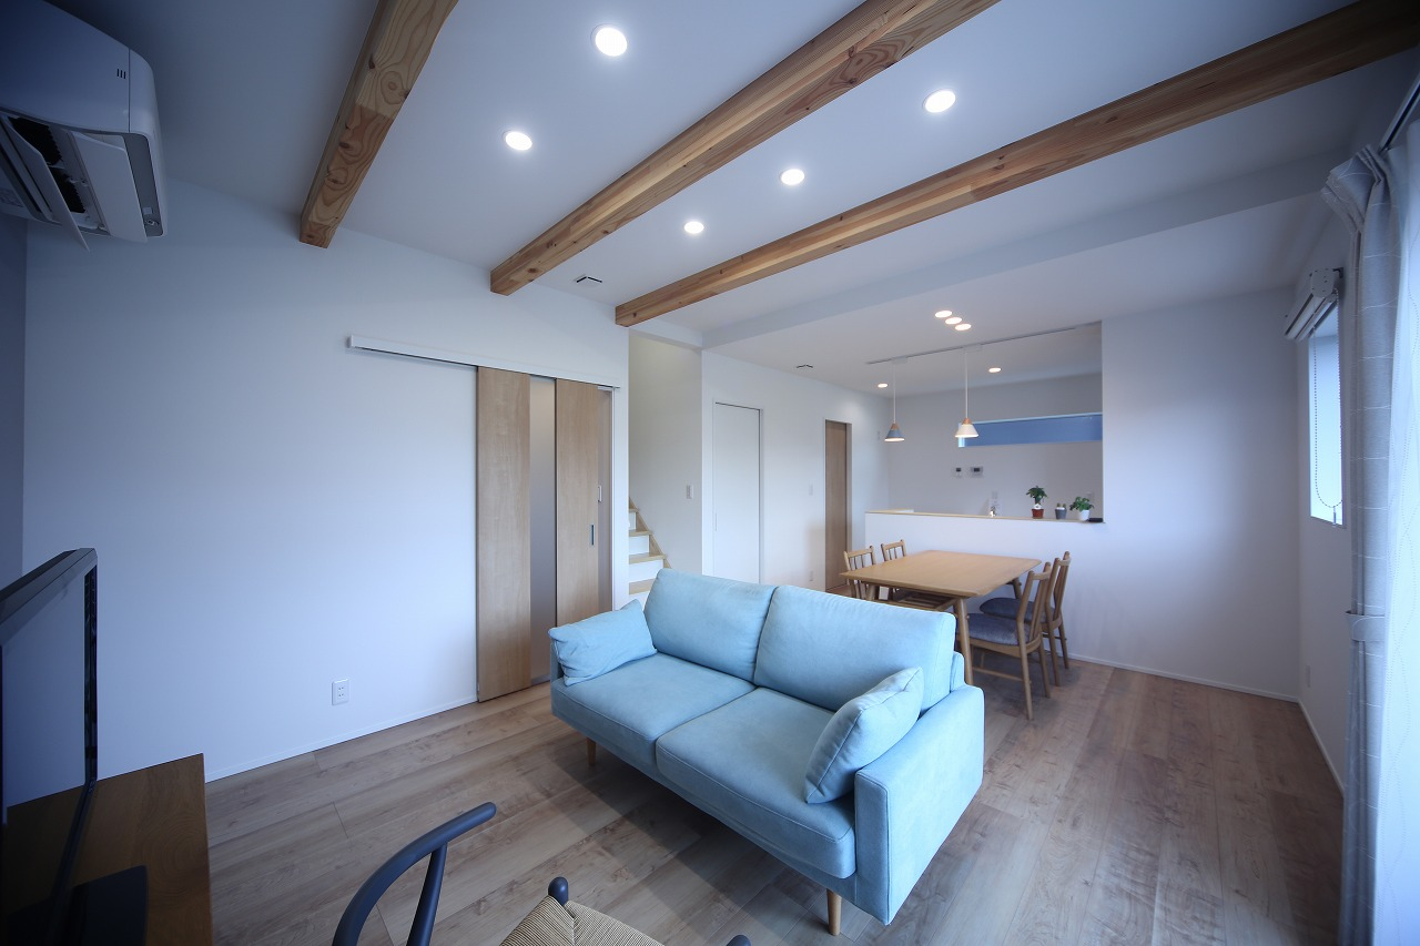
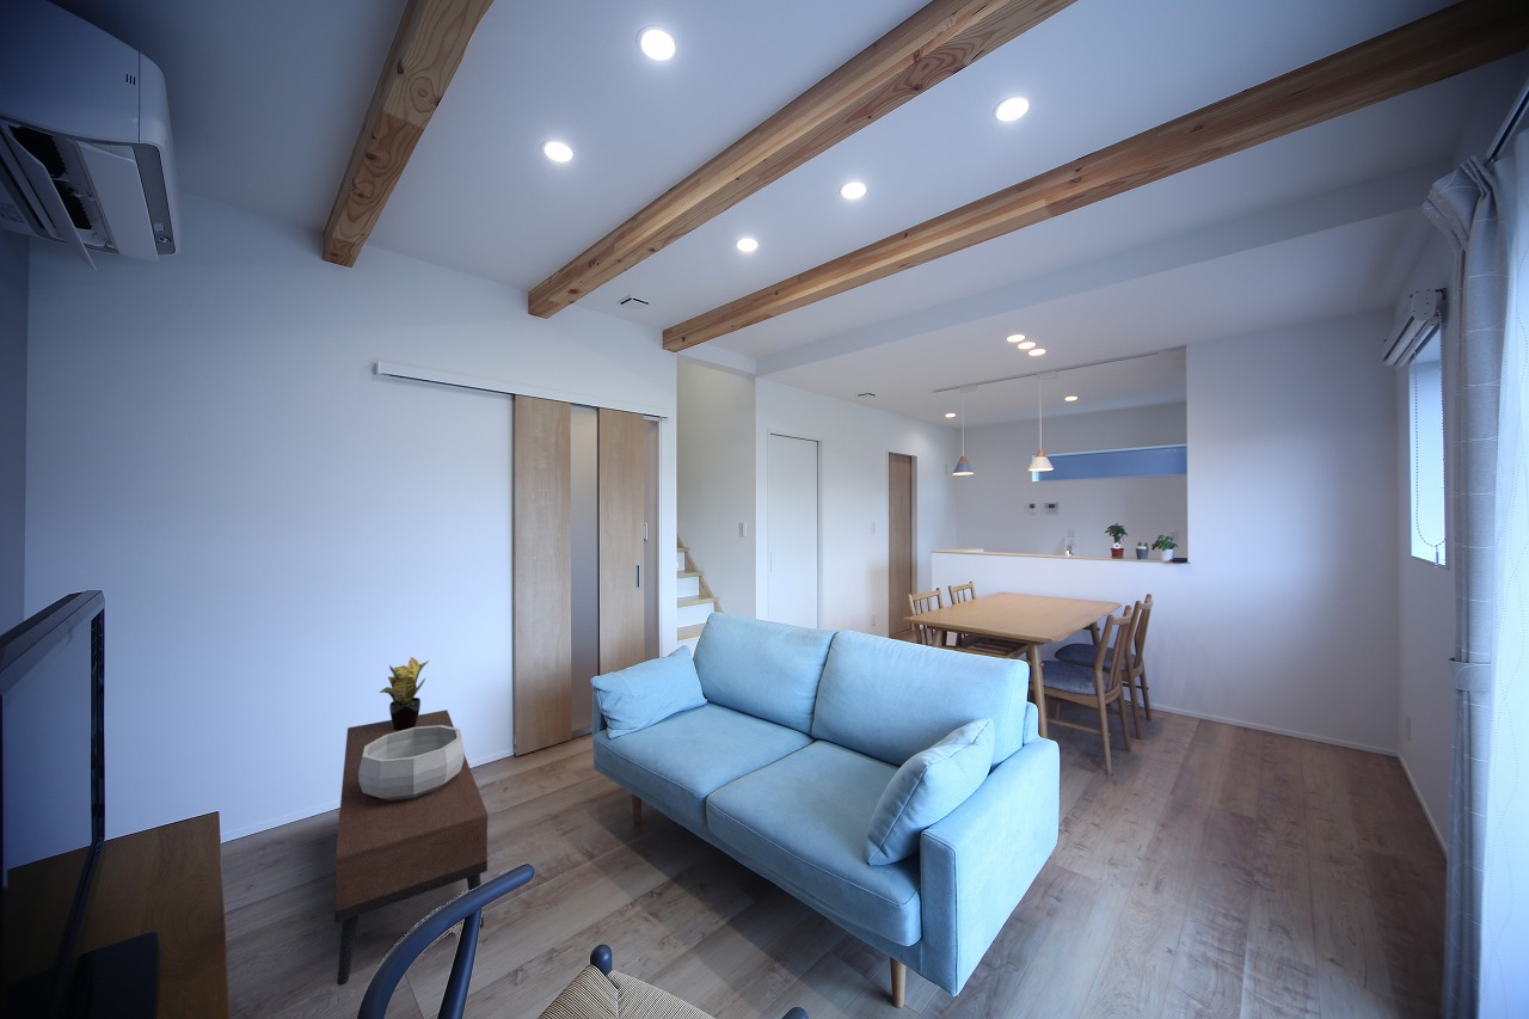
+ decorative bowl [358,725,466,800]
+ potted plant [379,656,430,730]
+ coffee table [333,708,489,987]
